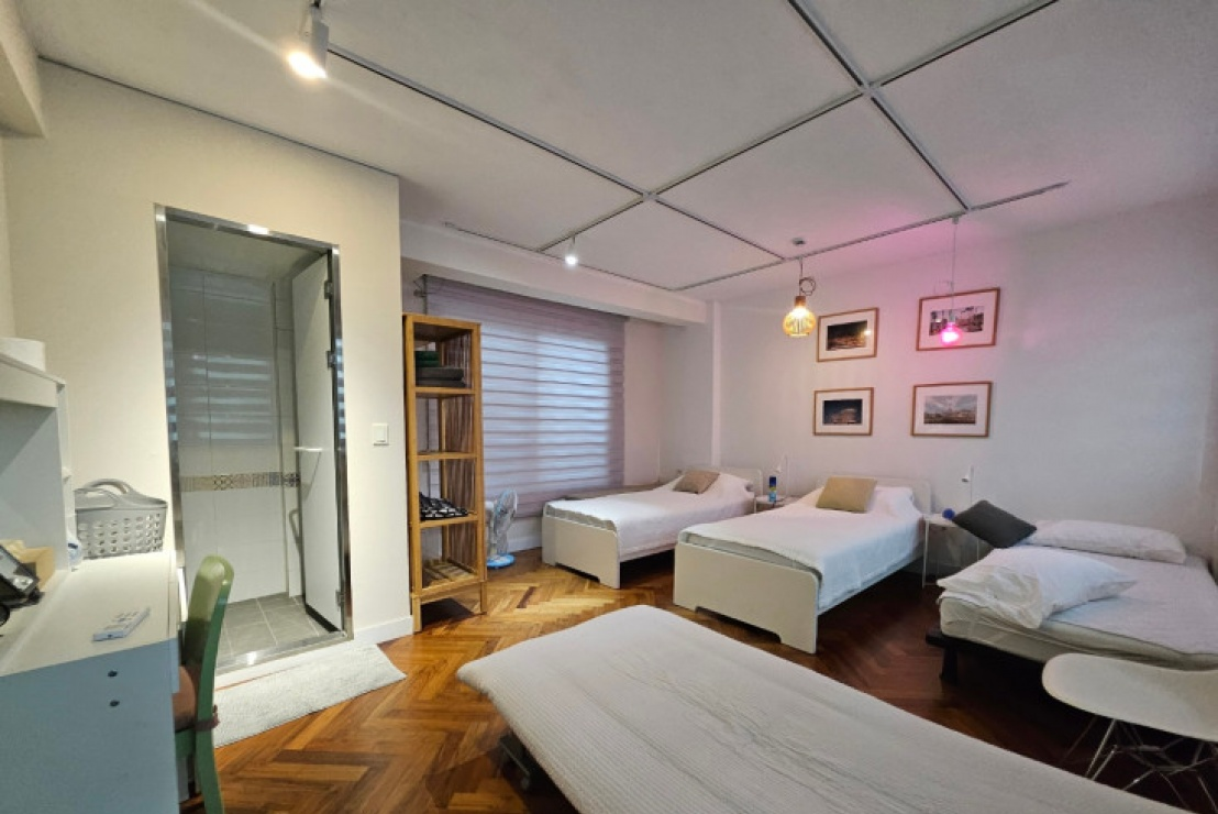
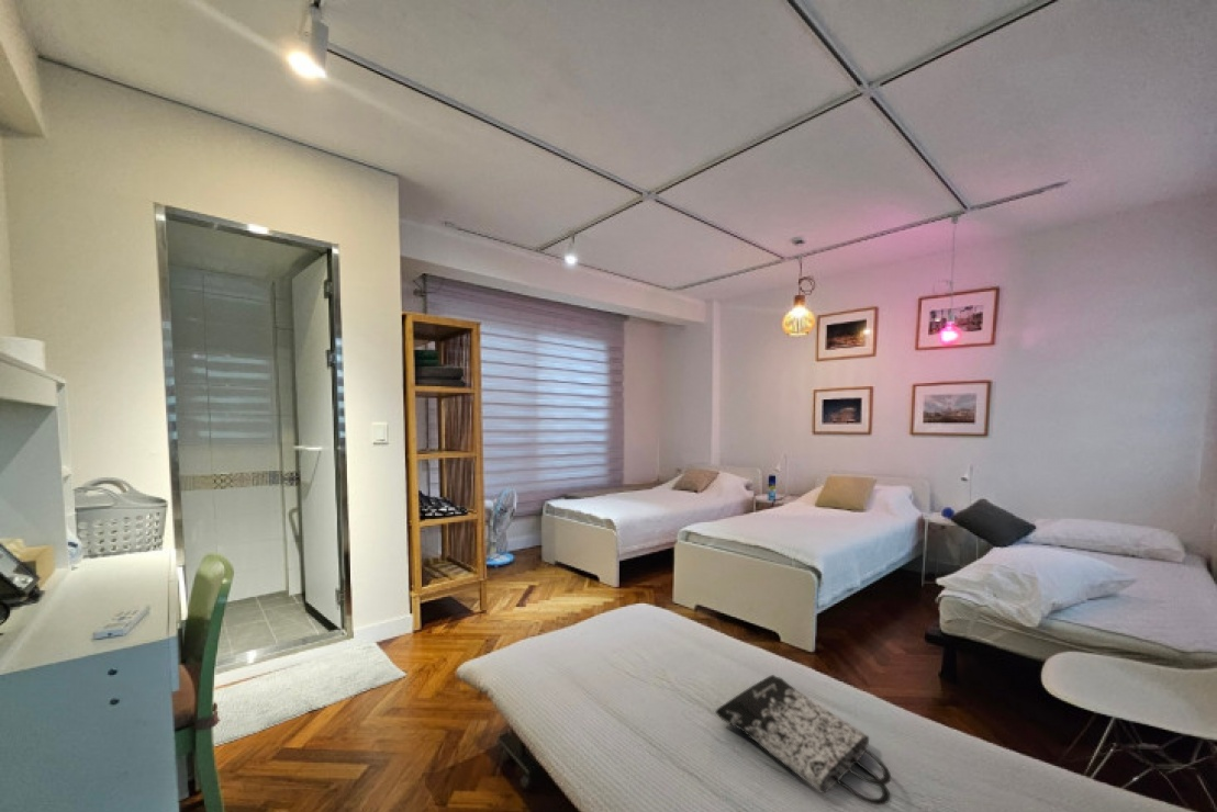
+ tote bag [714,674,892,807]
